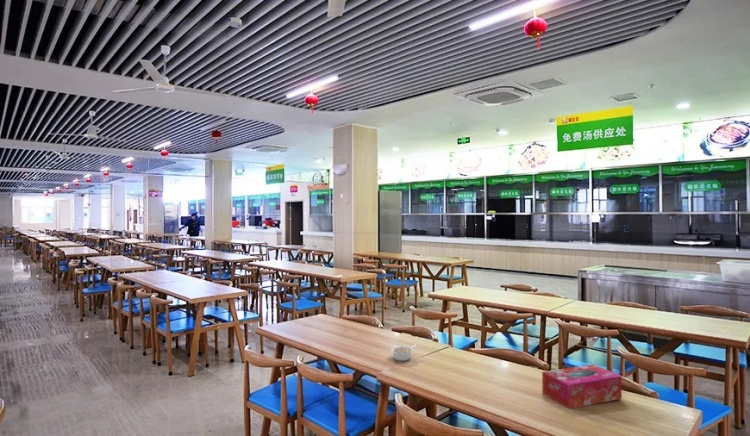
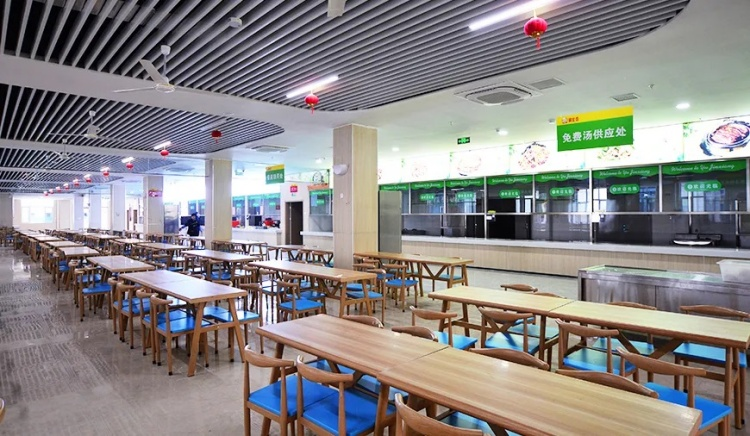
- tissue box [541,363,623,410]
- legume [390,344,416,362]
